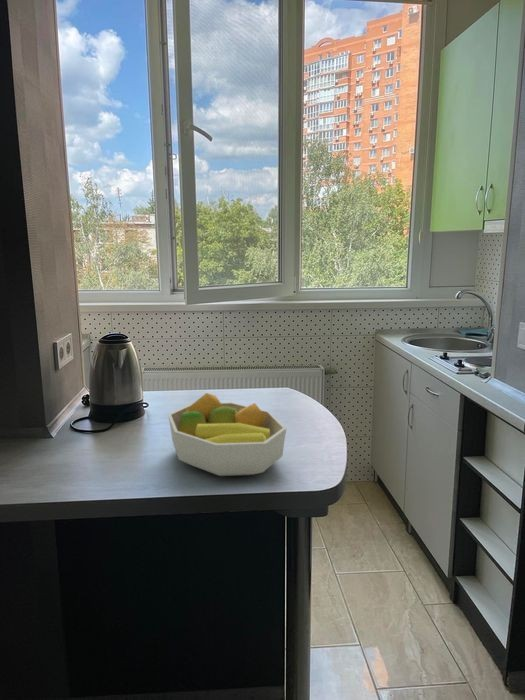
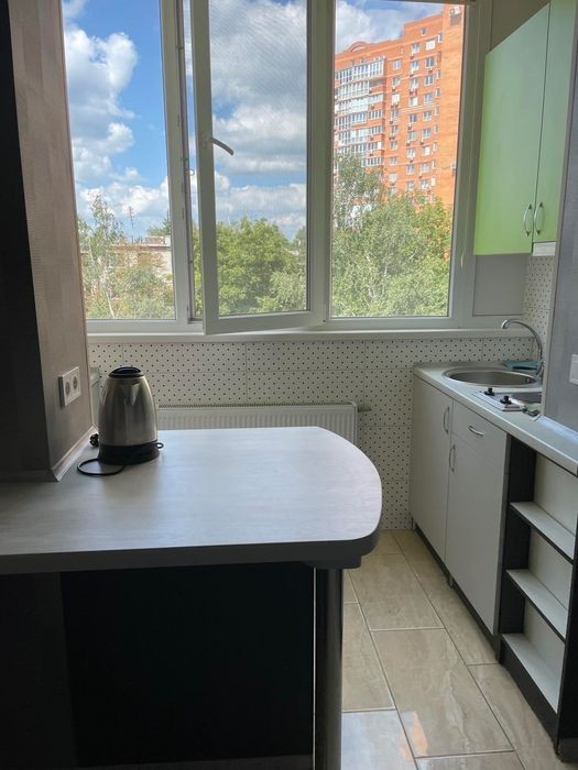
- fruit bowl [167,392,287,477]
